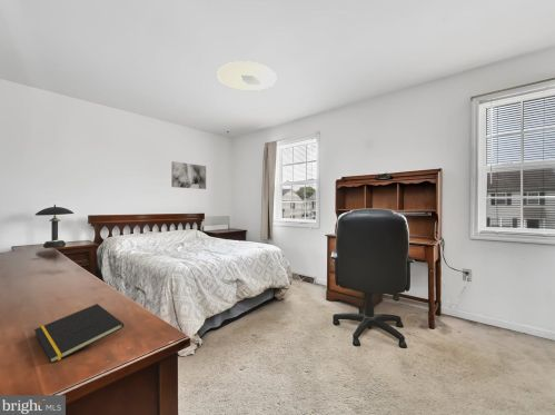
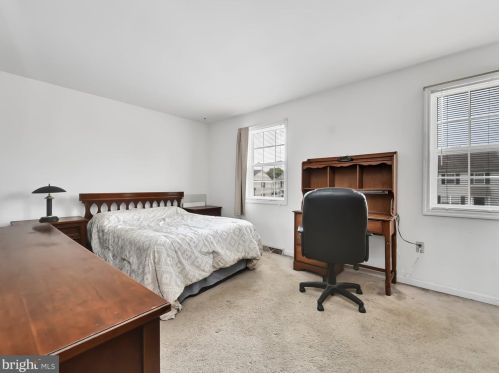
- notepad [33,303,125,365]
- ceiling light [216,60,278,92]
- wall art [170,160,207,190]
